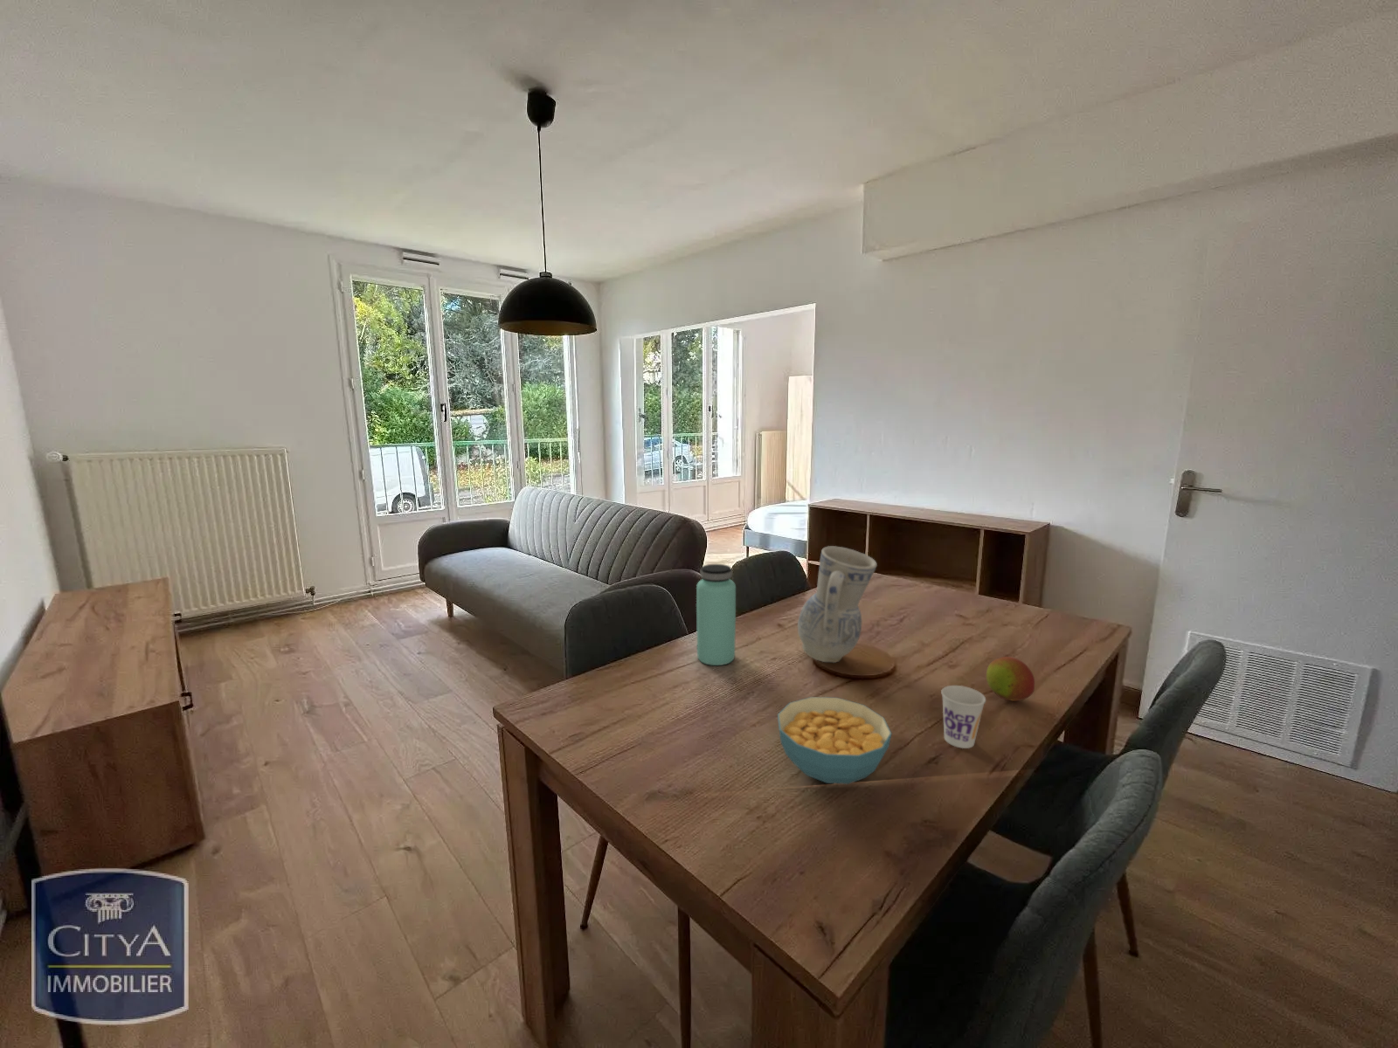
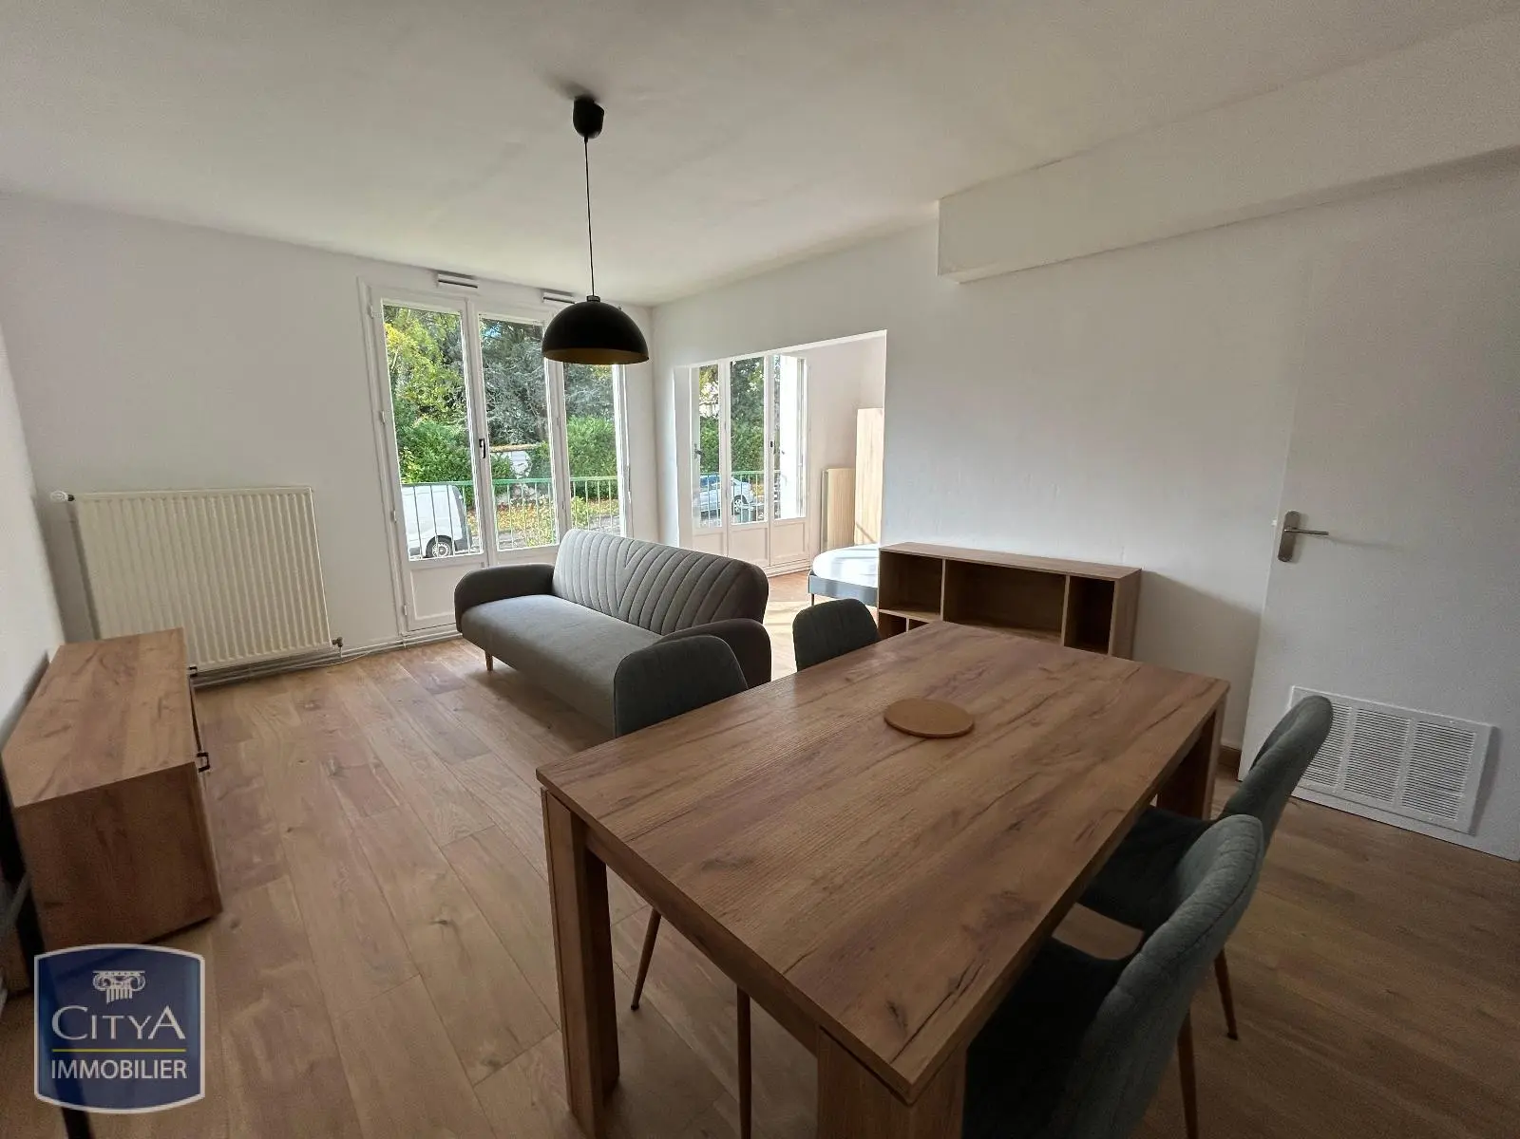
- cereal bowl [777,696,893,785]
- vase [797,545,878,664]
- bottle [696,564,736,666]
- cup [940,685,986,750]
- fruit [985,656,1036,702]
